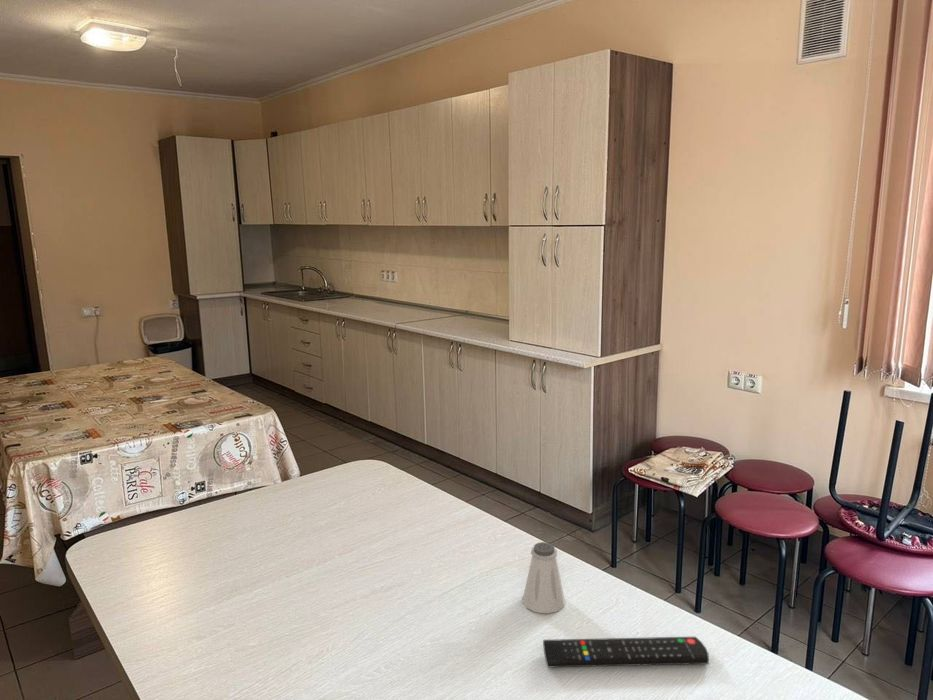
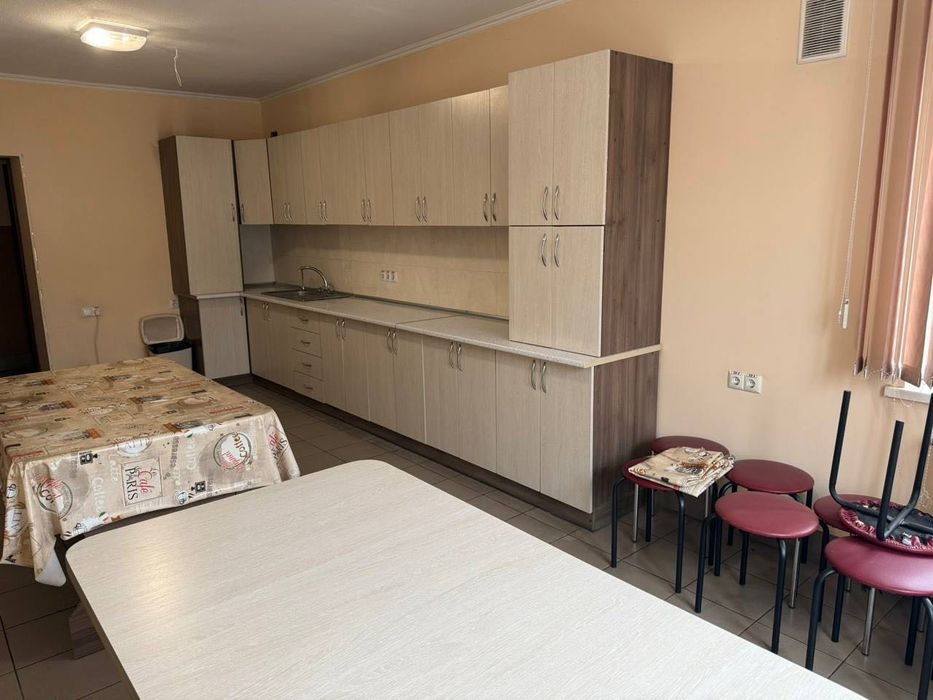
- remote control [542,636,710,668]
- saltshaker [521,541,566,614]
